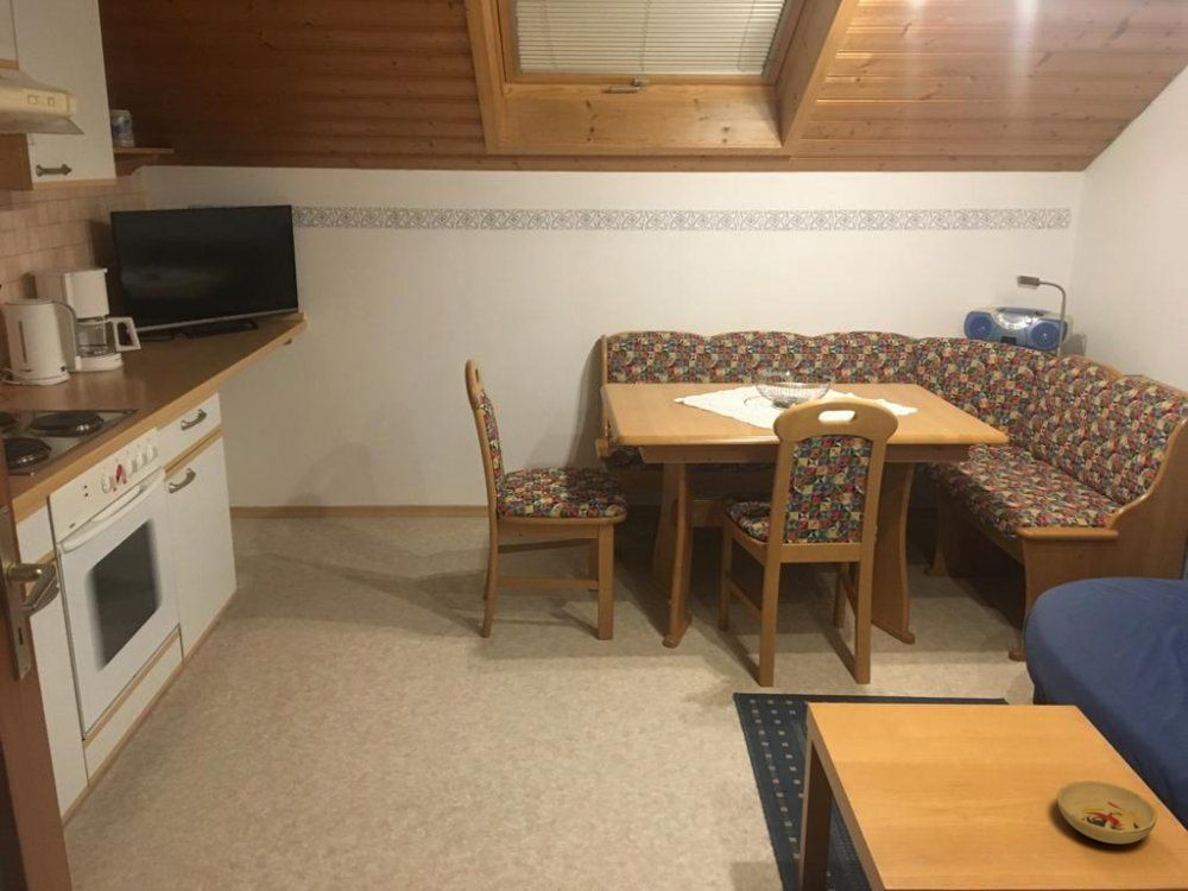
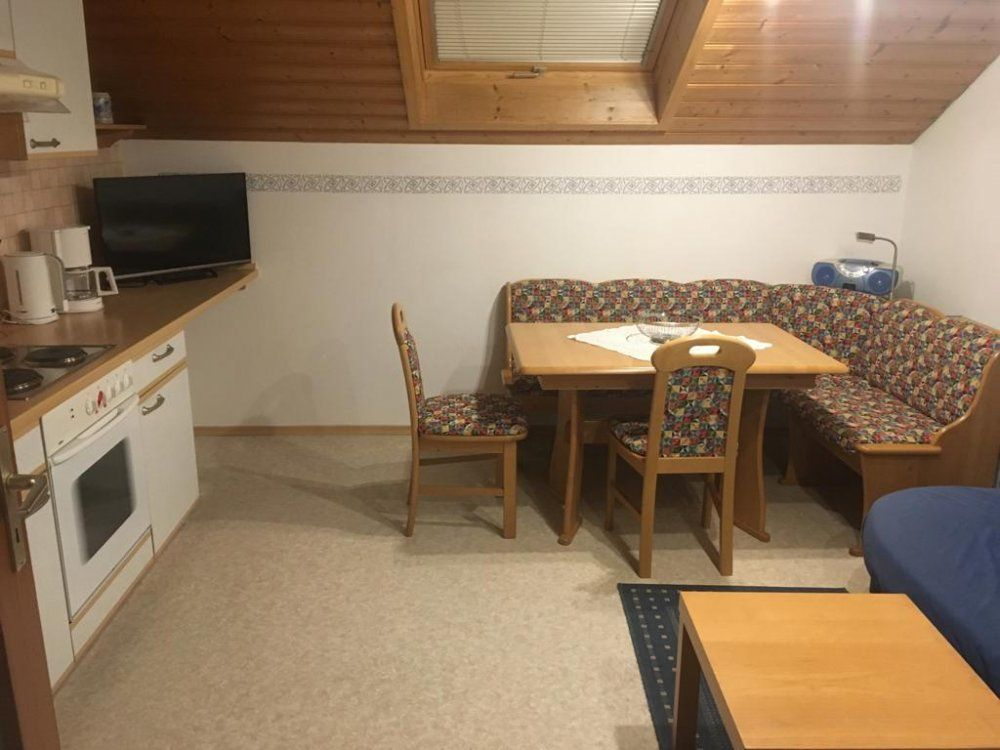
- bowl [1056,781,1158,845]
